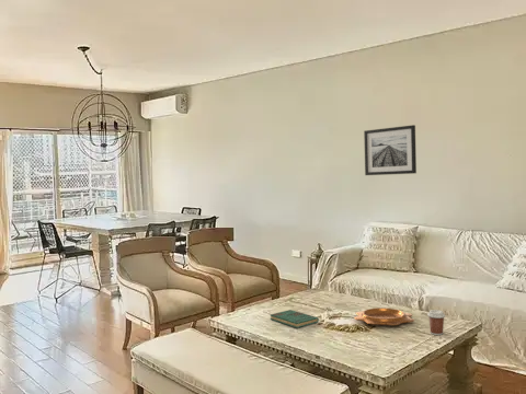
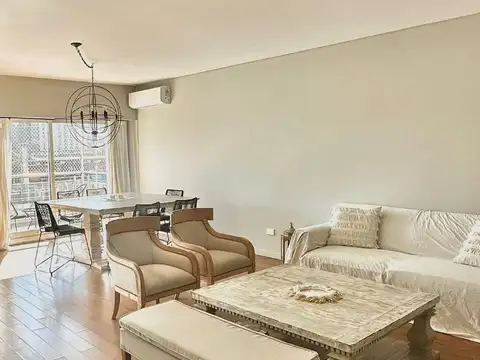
- book [270,309,320,328]
- decorative bowl [353,306,415,327]
- coffee cup [426,309,446,336]
- wall art [363,124,418,176]
